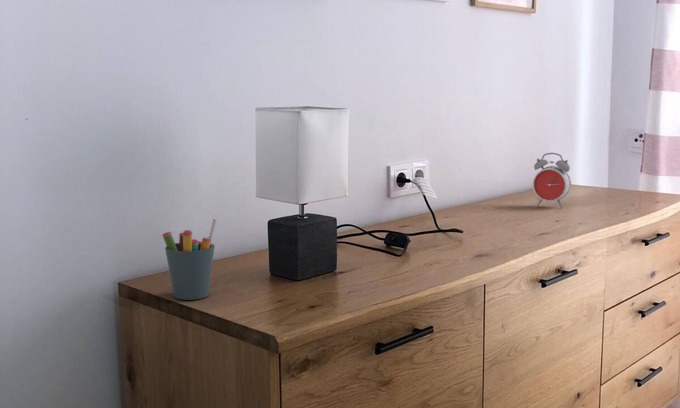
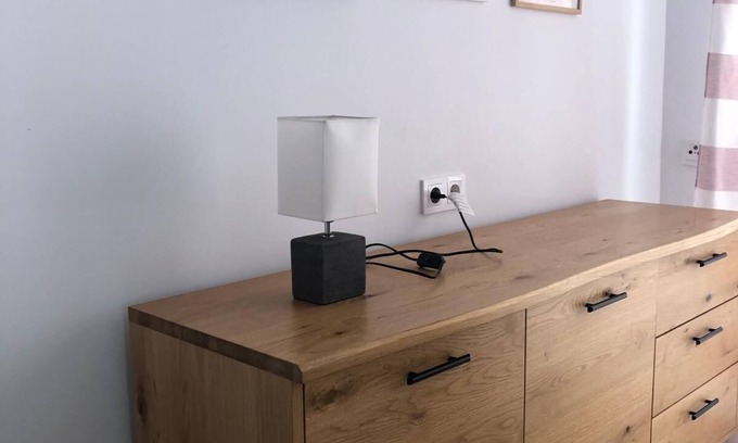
- pen holder [161,217,217,301]
- alarm clock [531,152,572,209]
